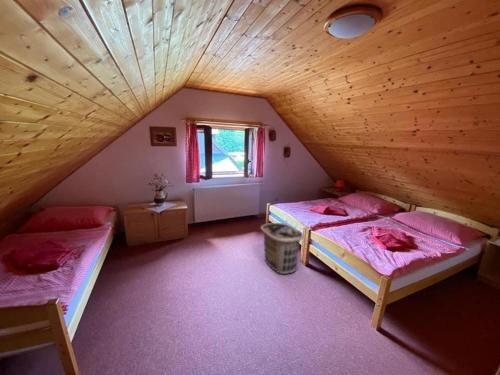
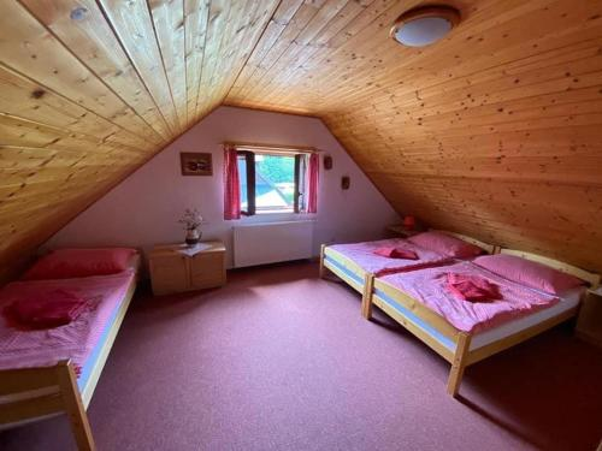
- clothes hamper [260,222,305,275]
